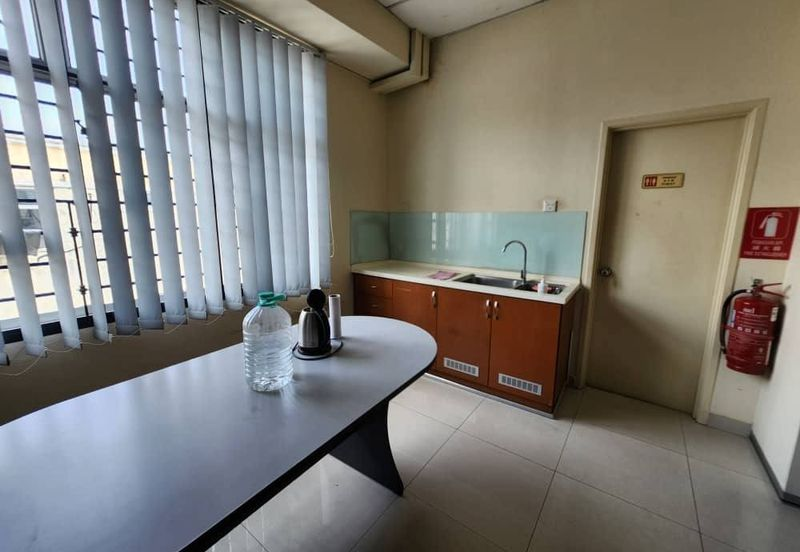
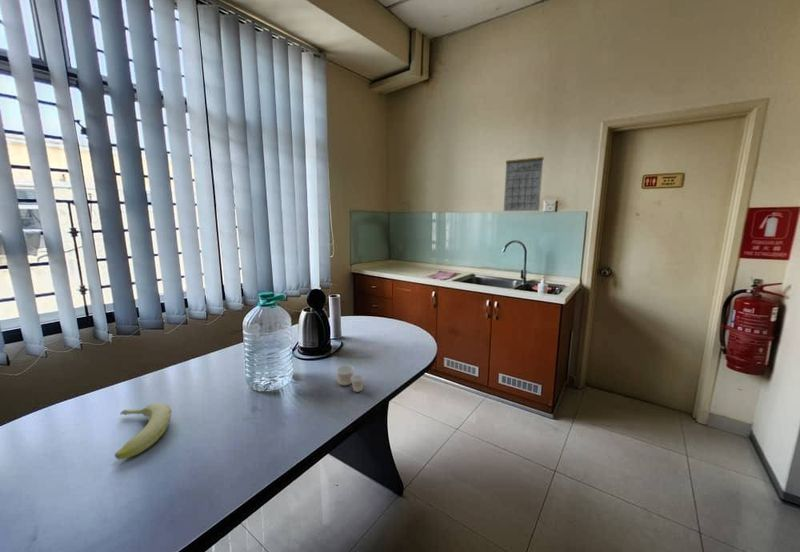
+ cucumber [114,402,172,460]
+ paper cup [335,364,365,393]
+ calendar [503,148,545,212]
